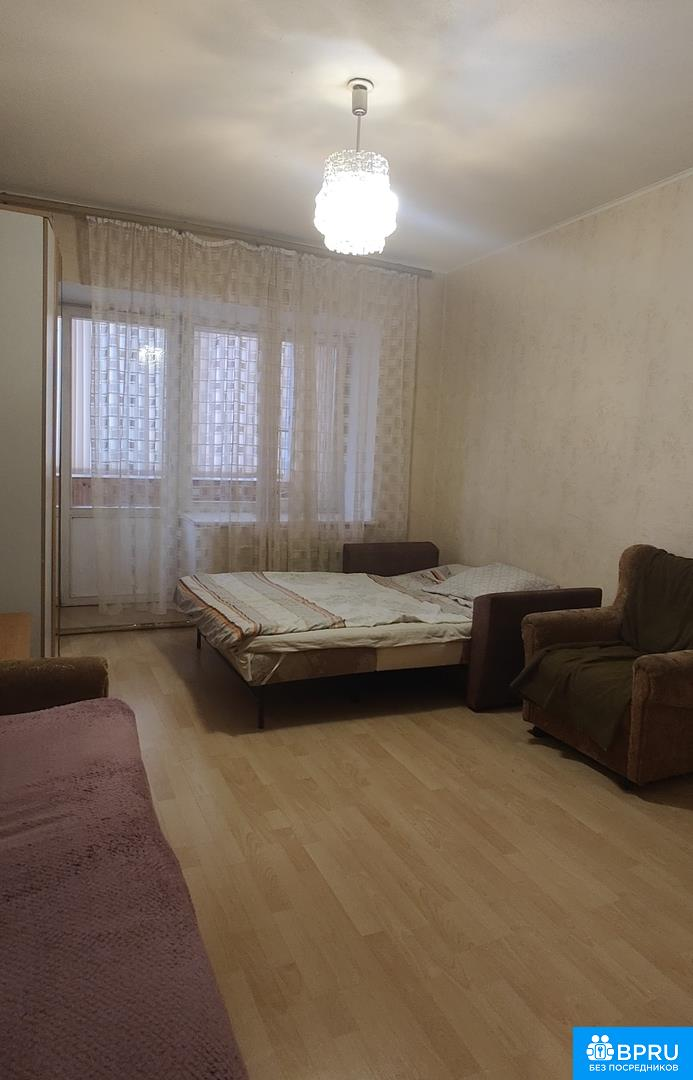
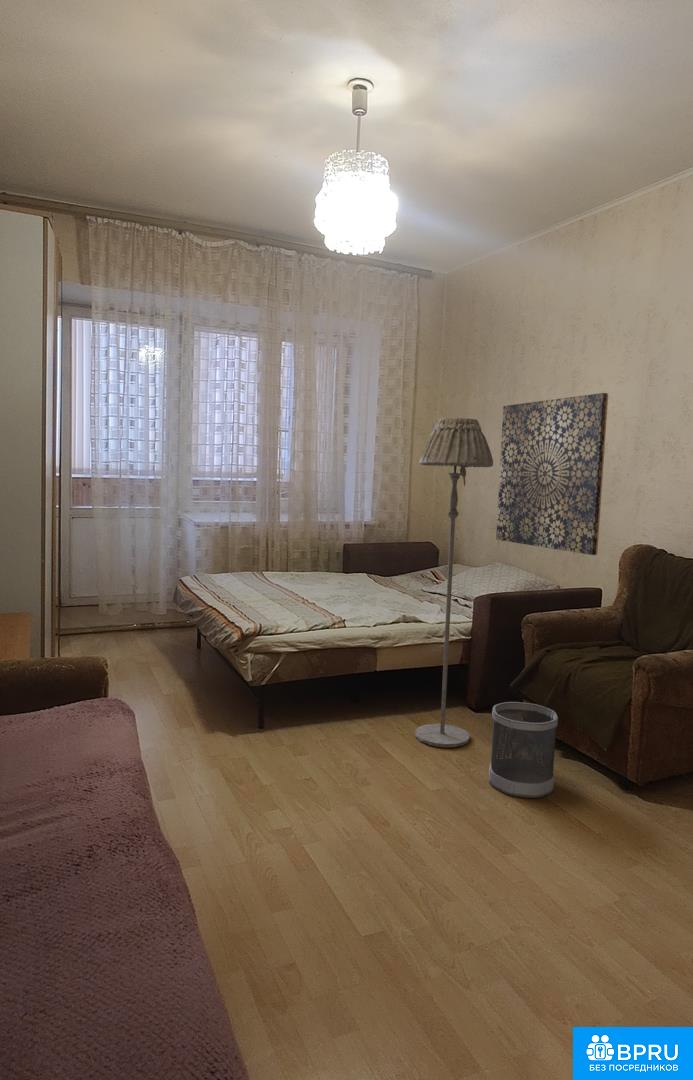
+ floor lamp [414,417,494,749]
+ wastebasket [488,701,559,799]
+ wall art [495,392,609,556]
